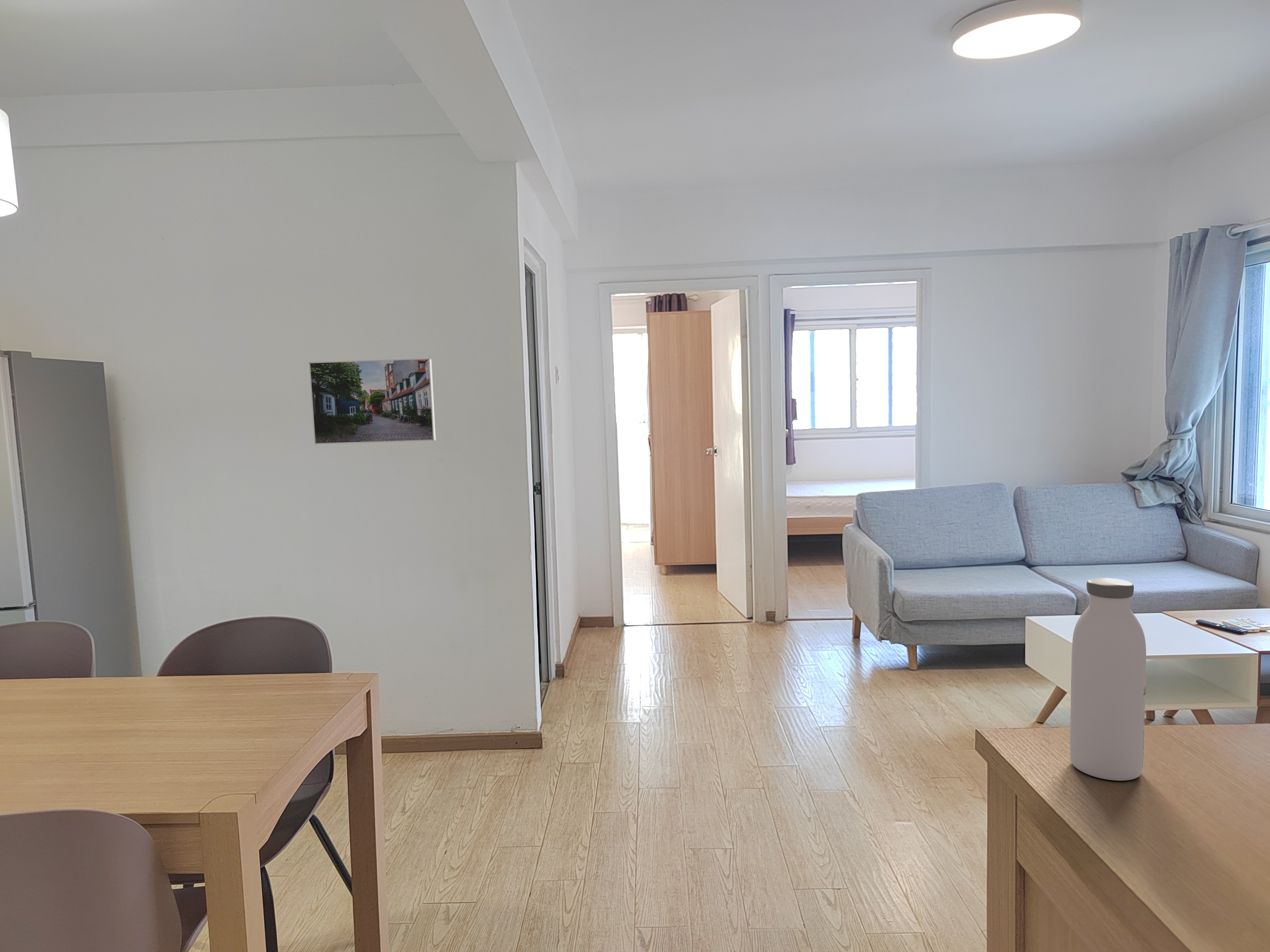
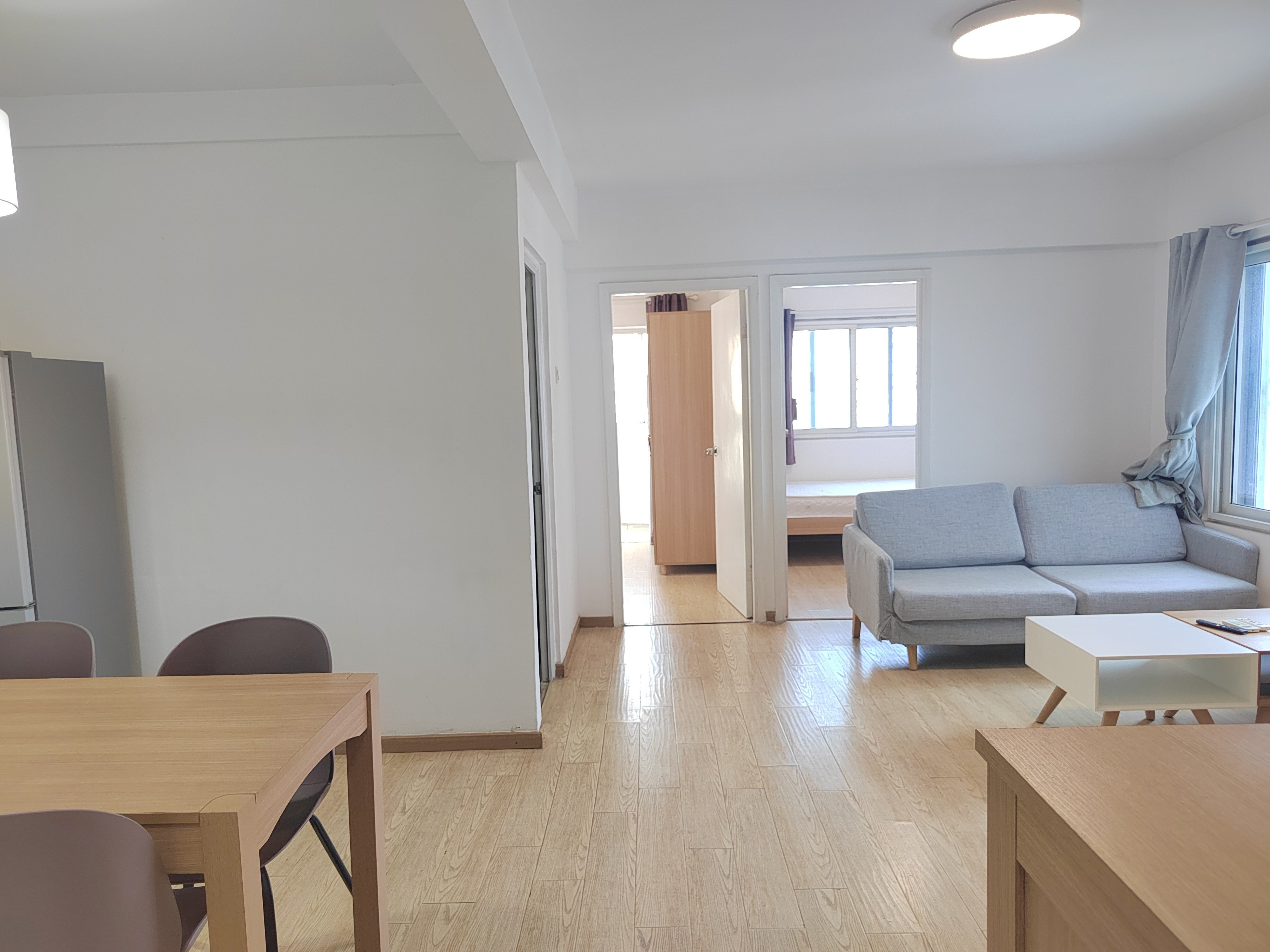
- water bottle [1070,577,1146,781]
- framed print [309,358,437,445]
